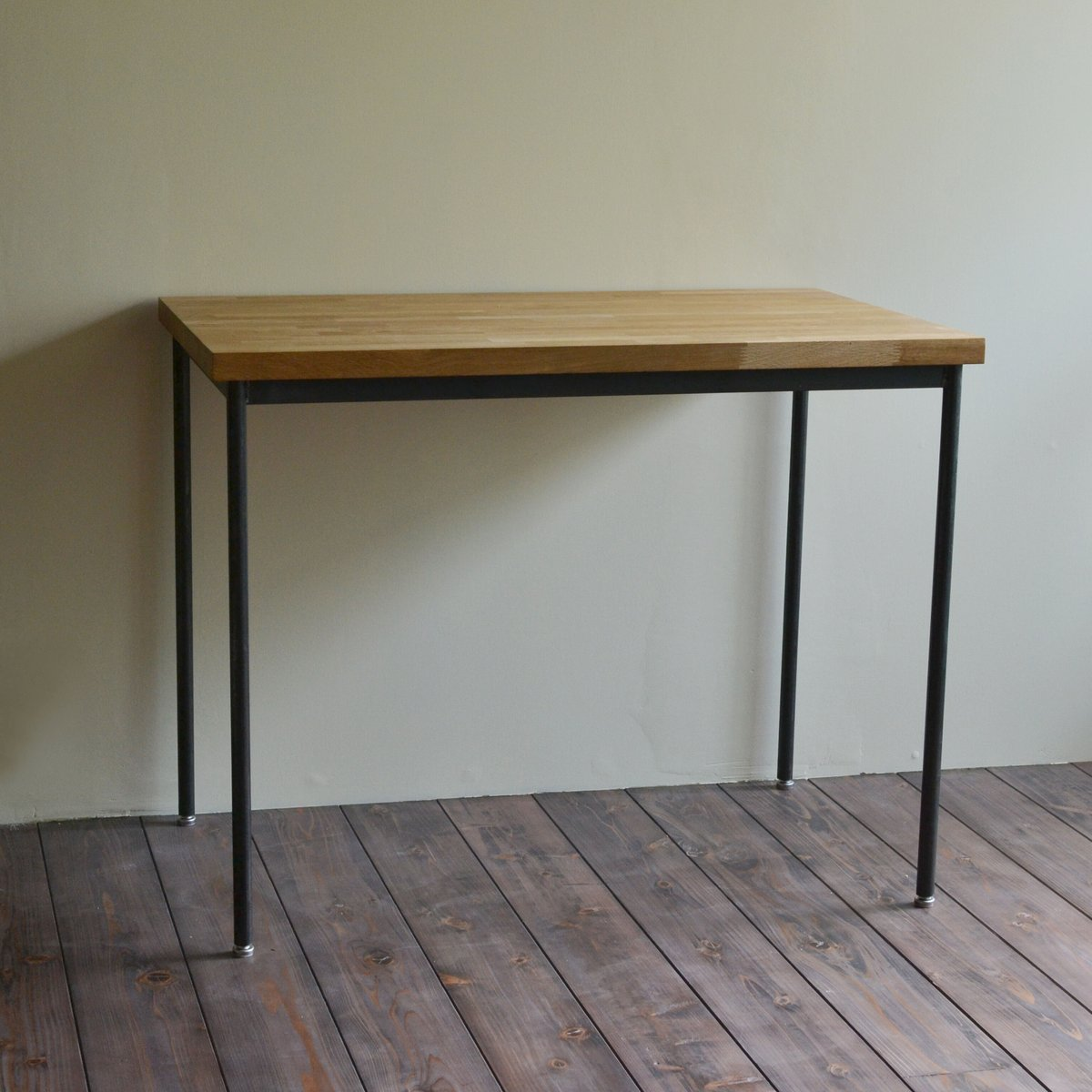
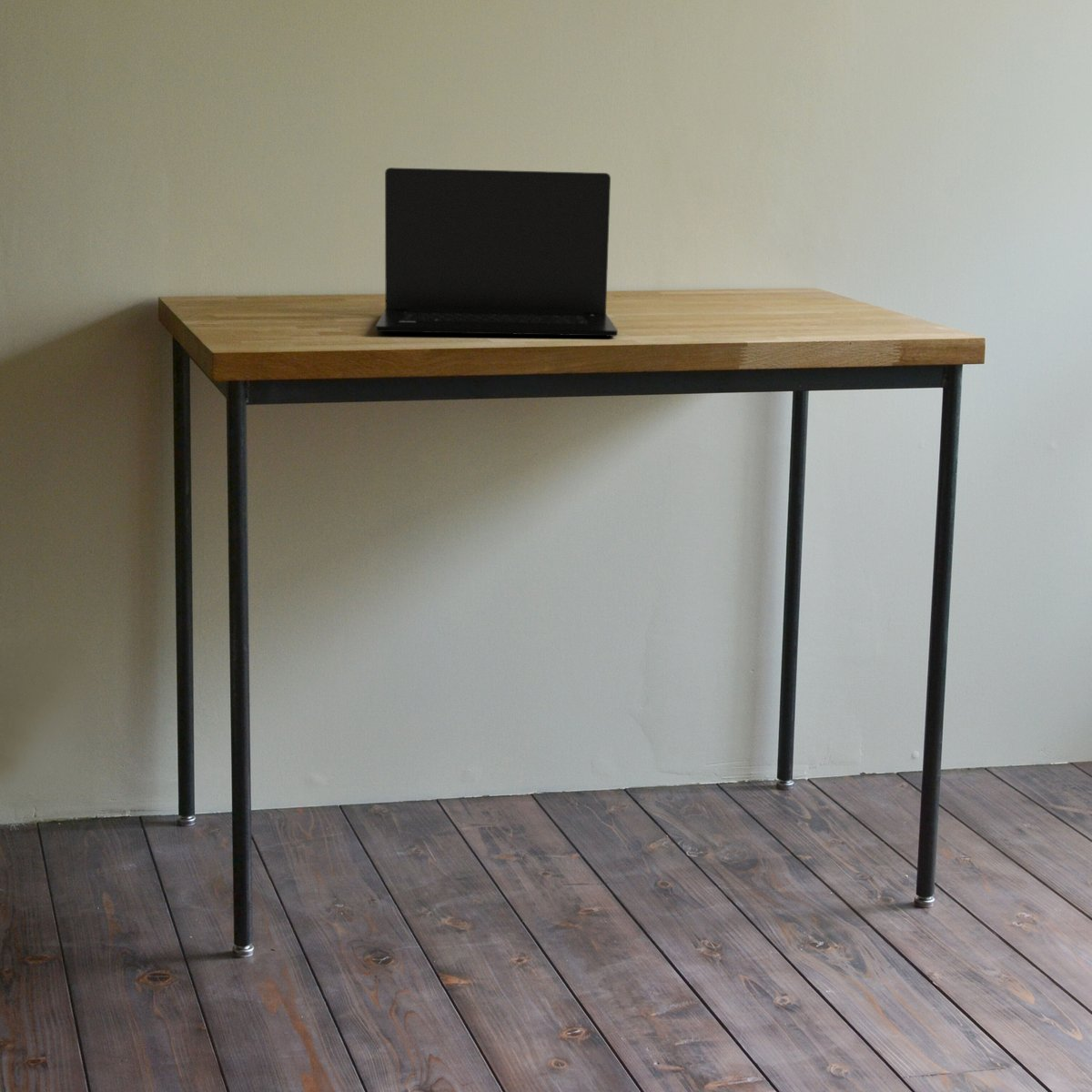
+ laptop [375,167,619,338]
